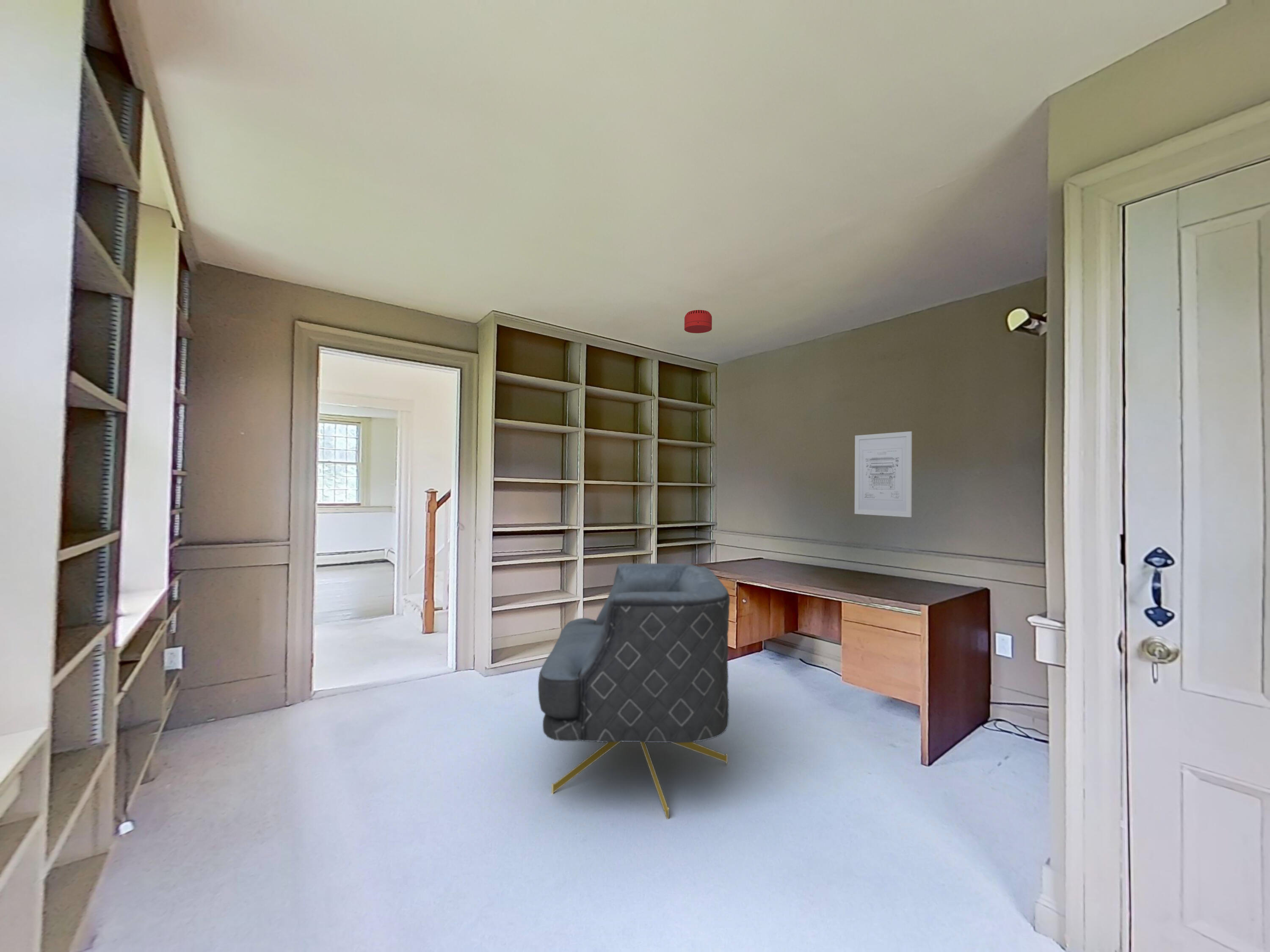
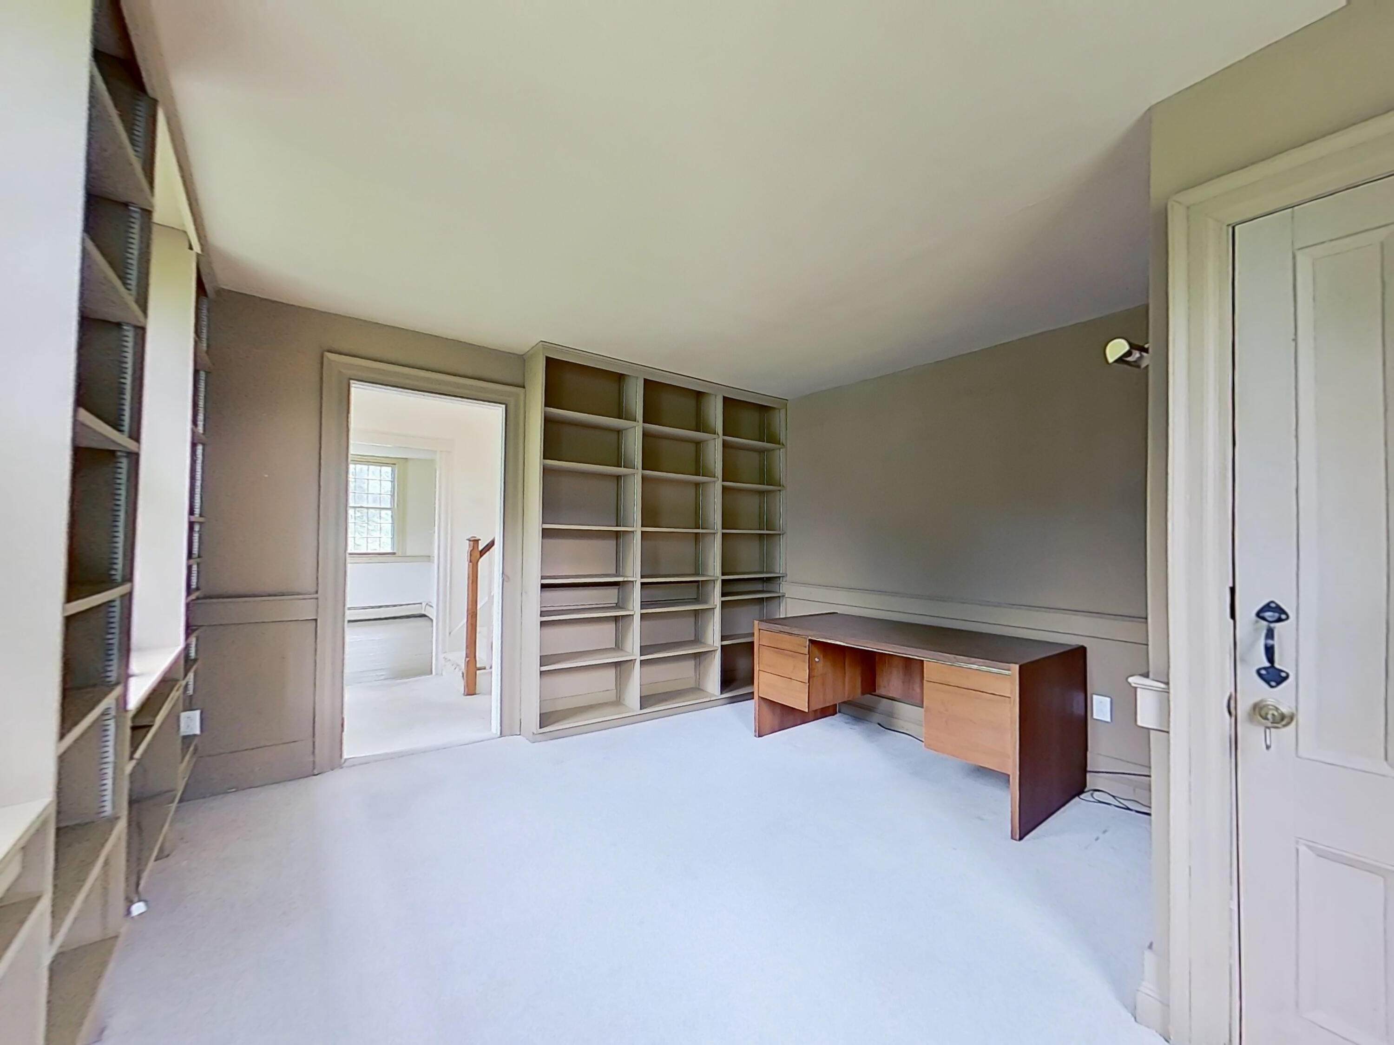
- armchair [538,563,730,820]
- wall art [854,431,912,518]
- smoke detector [684,309,712,334]
